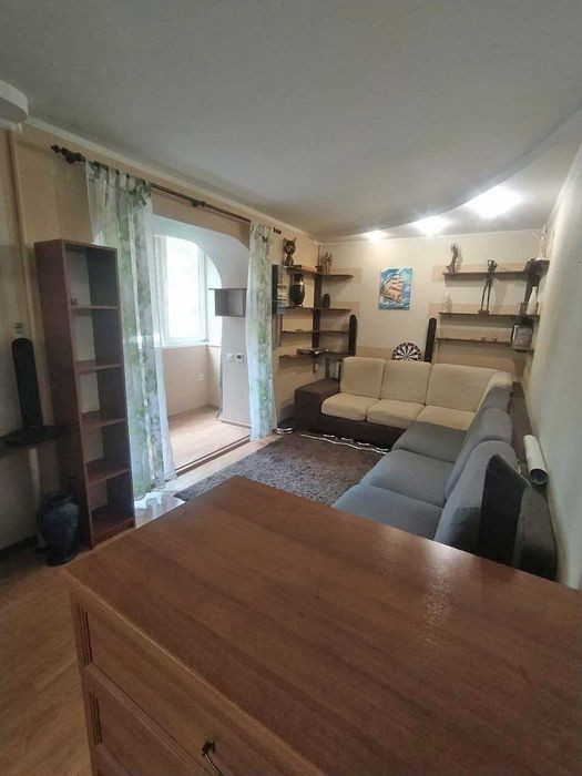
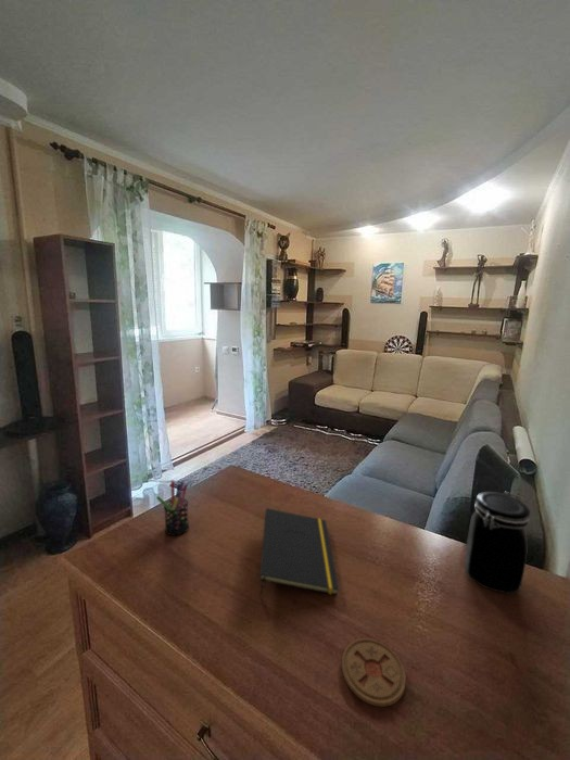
+ coaster [341,637,407,708]
+ notepad [258,507,340,597]
+ jar [464,491,531,595]
+ pen holder [155,479,190,536]
